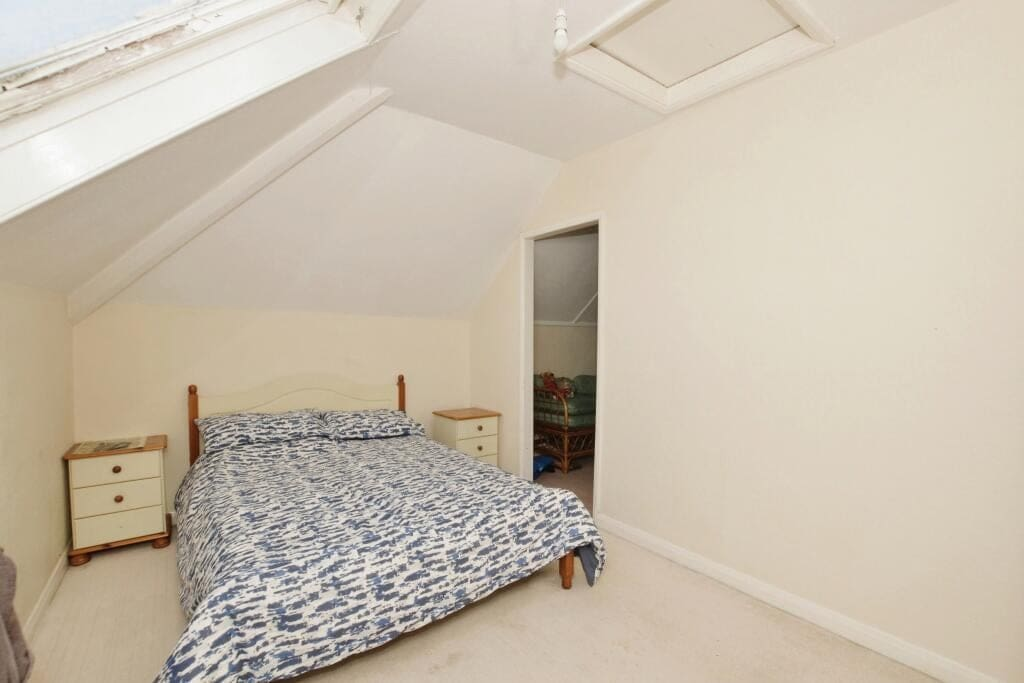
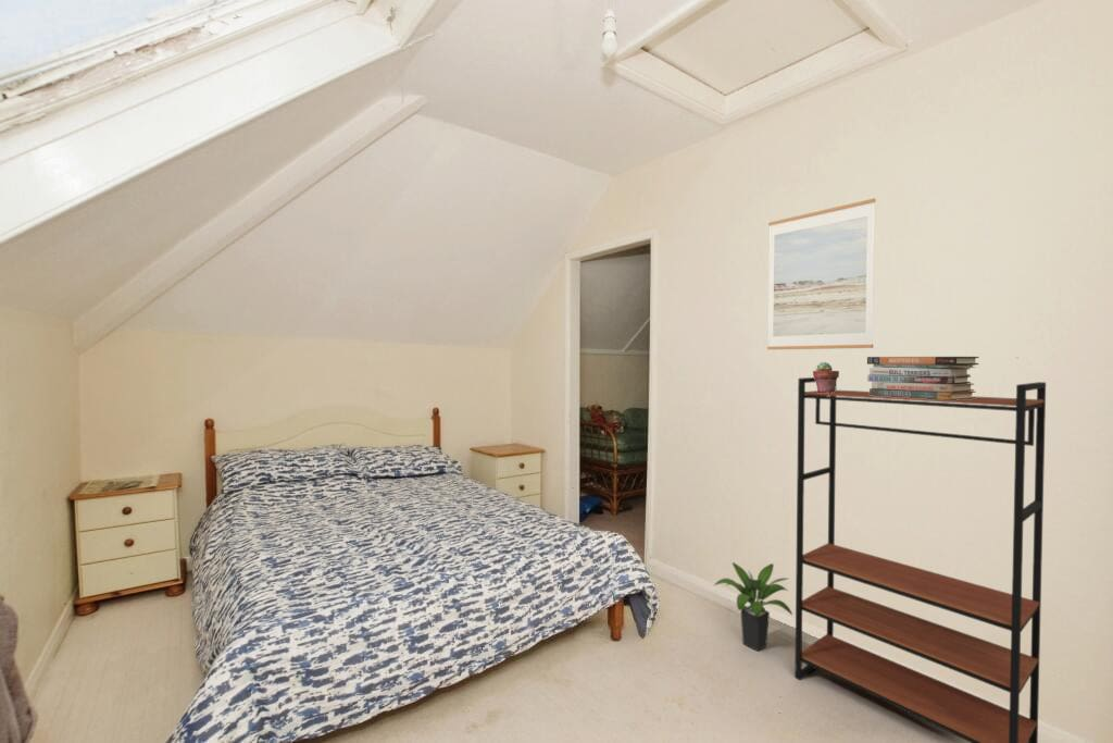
+ bookshelf [793,376,1047,743]
+ potted succulent [812,361,840,393]
+ potted plant [713,561,793,652]
+ wall art [766,197,876,350]
+ book stack [866,356,980,400]
